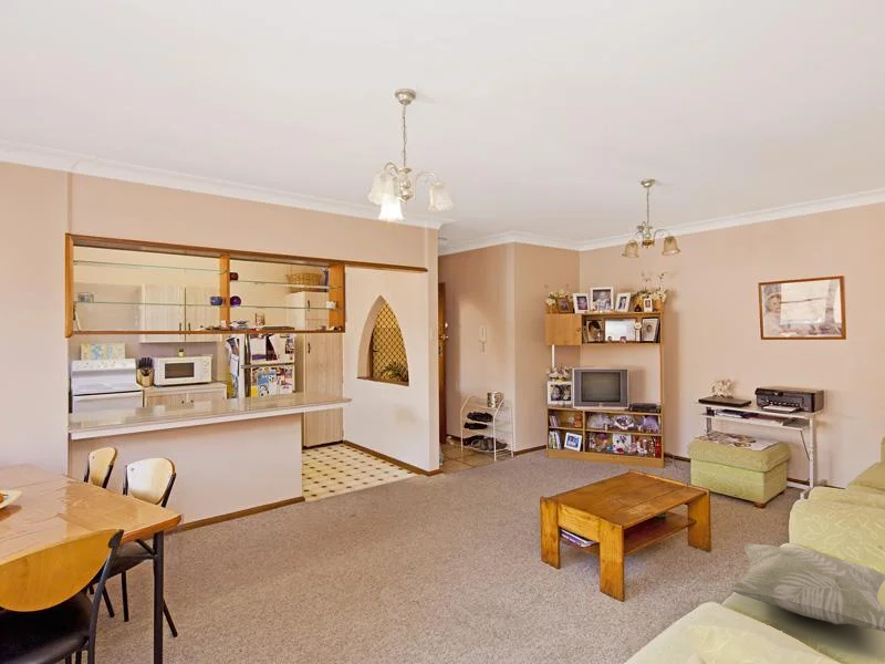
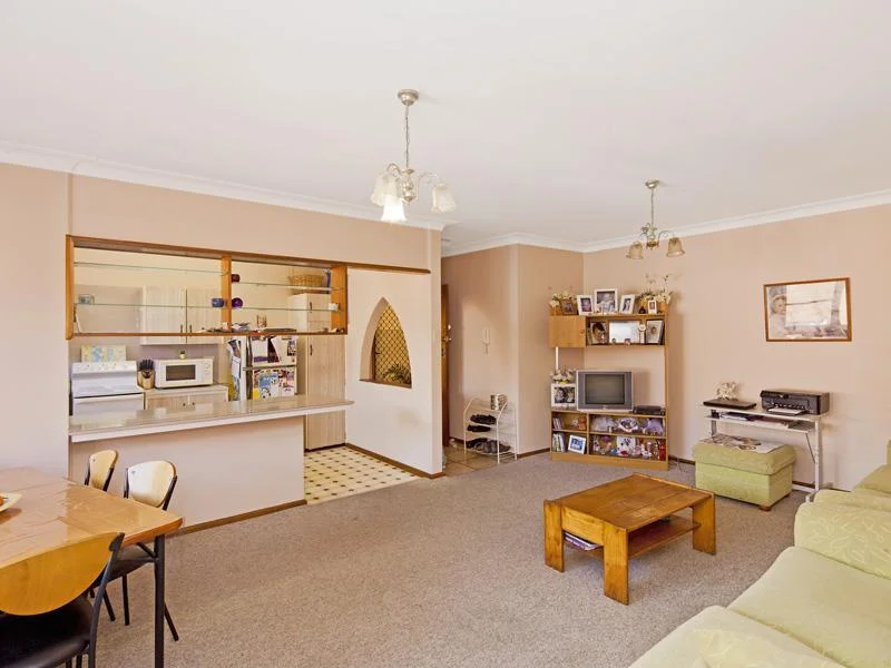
- decorative pillow [729,542,885,633]
